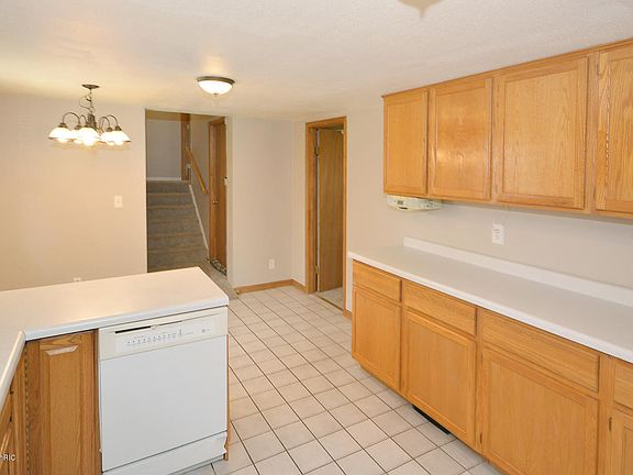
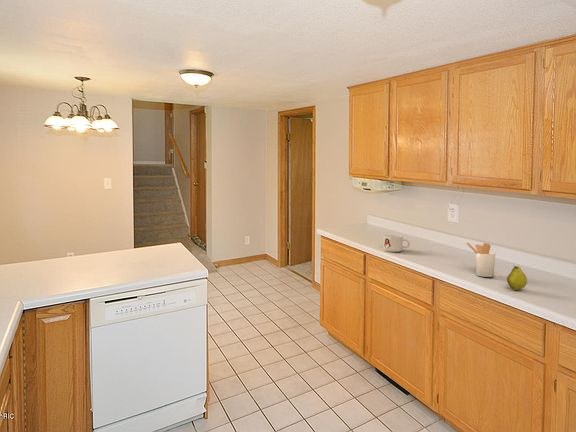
+ fruit [506,265,528,291]
+ mug [382,234,411,253]
+ utensil holder [465,242,496,278]
